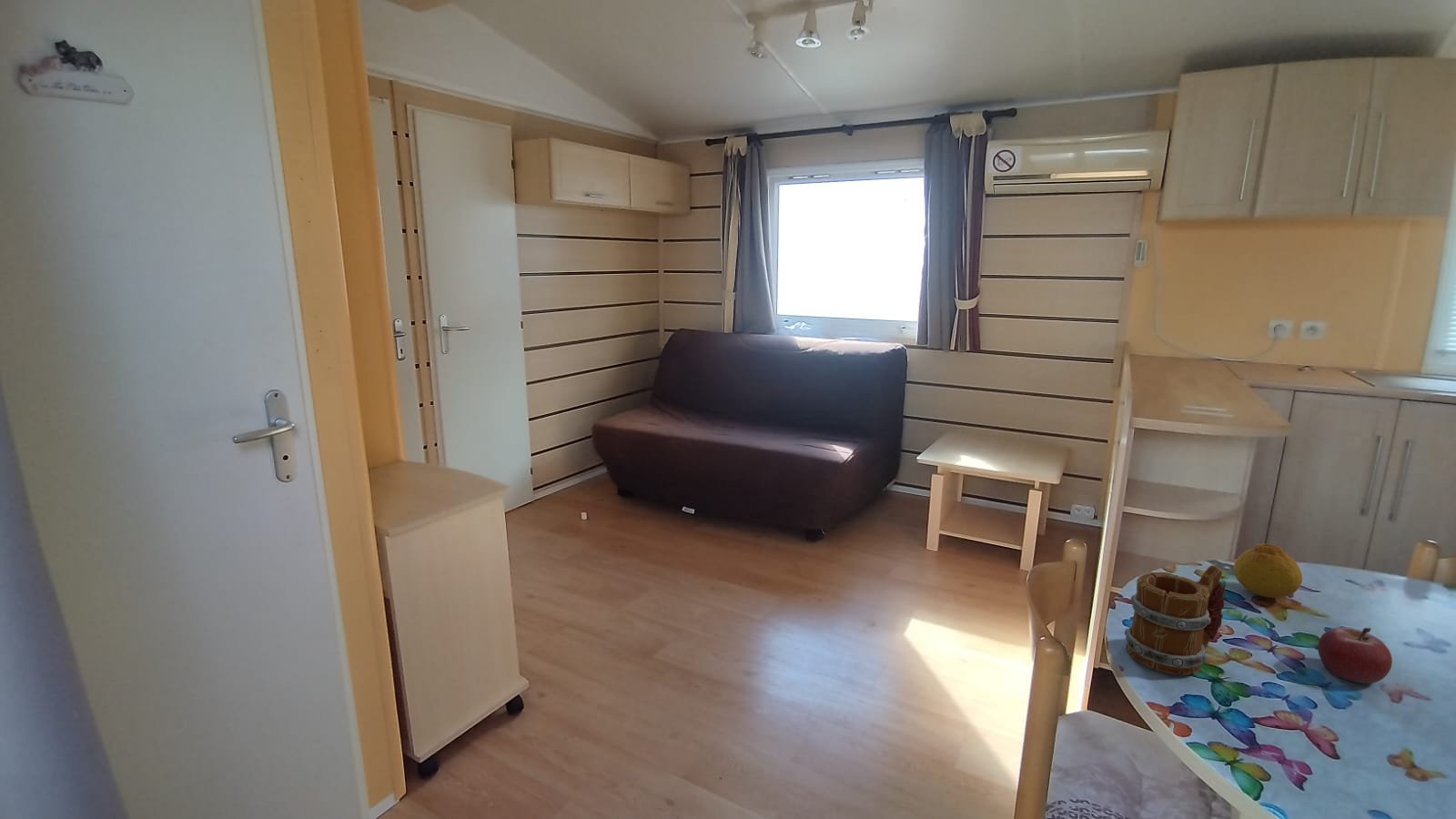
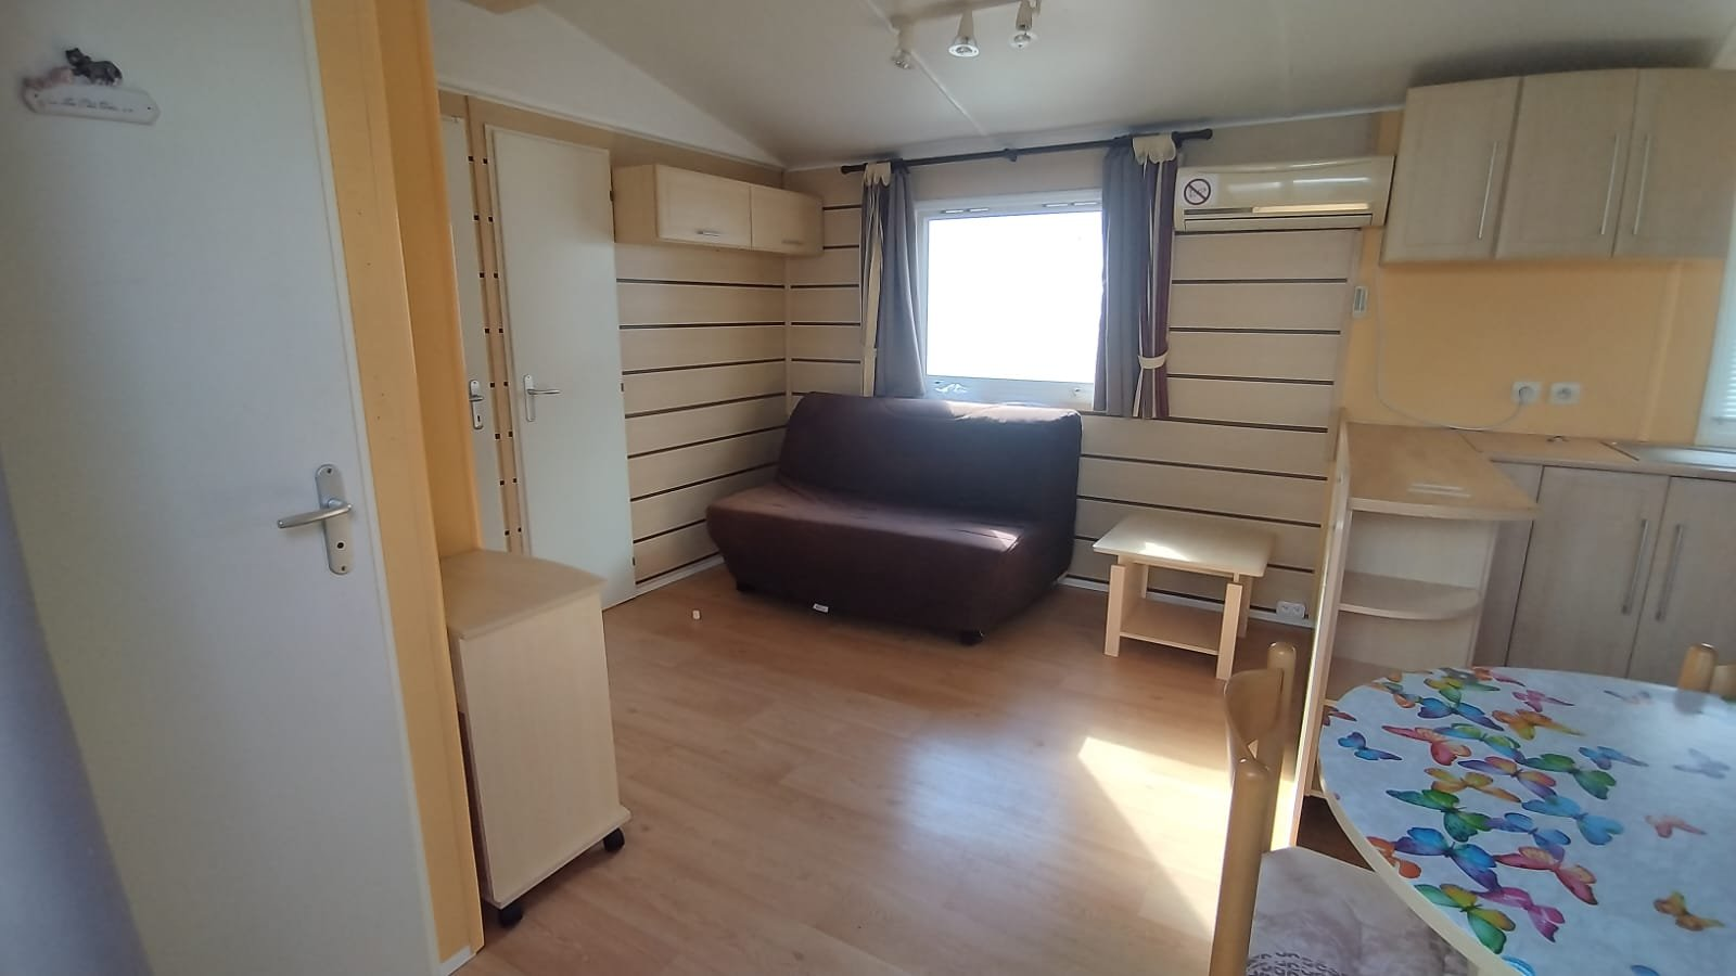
- fruit [1233,542,1303,599]
- mug [1124,564,1225,676]
- fruit [1317,627,1393,684]
